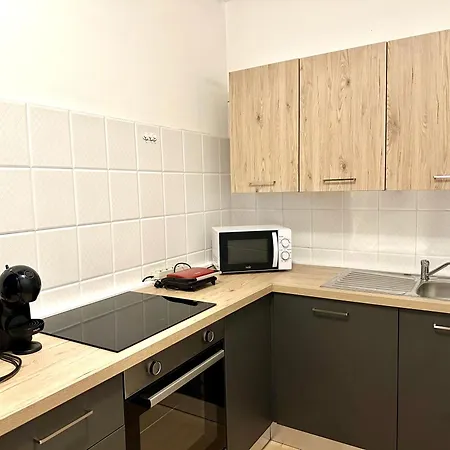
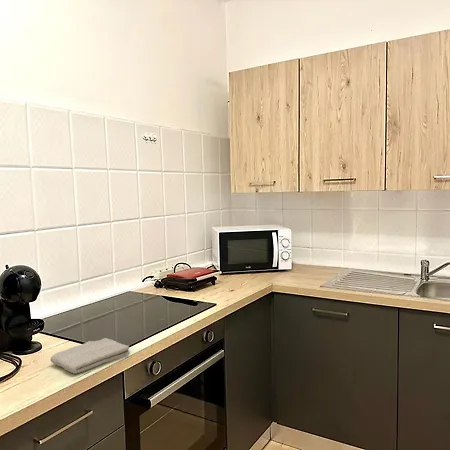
+ washcloth [49,337,131,375]
